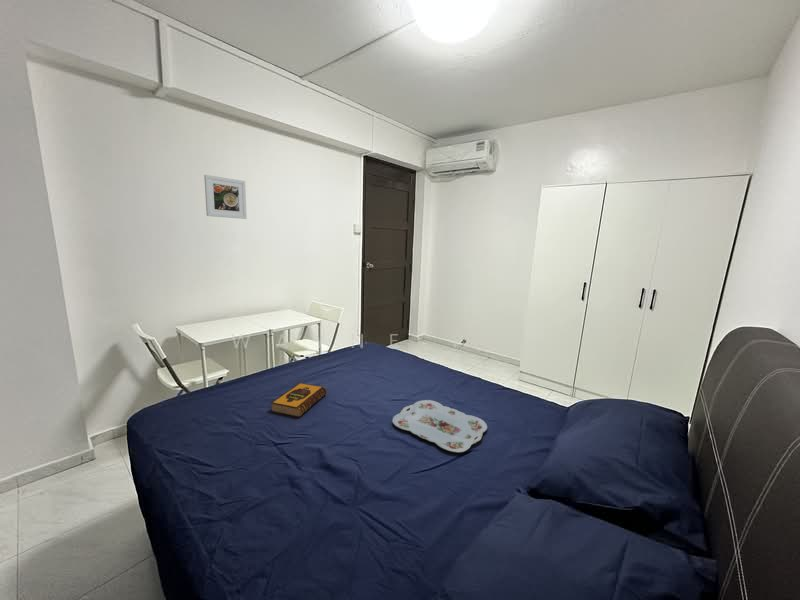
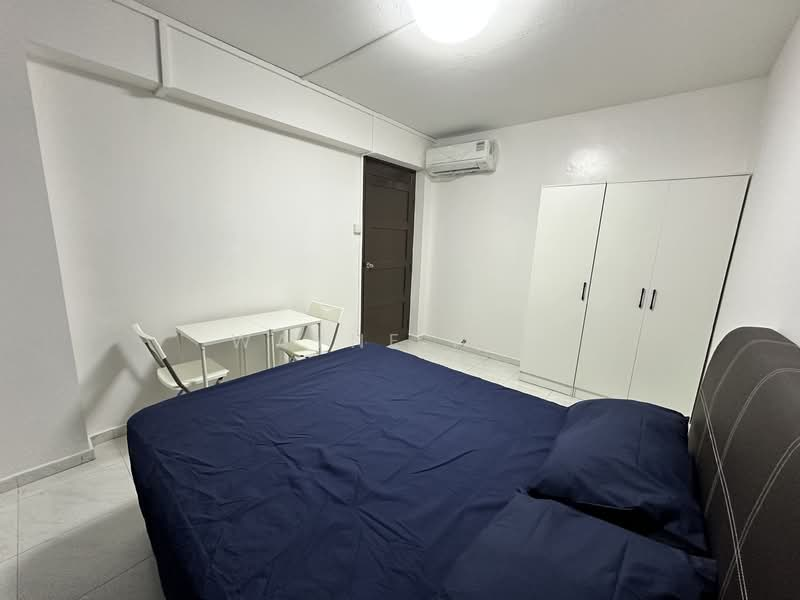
- serving tray [391,399,488,453]
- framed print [203,174,248,220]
- hardback book [270,382,328,418]
